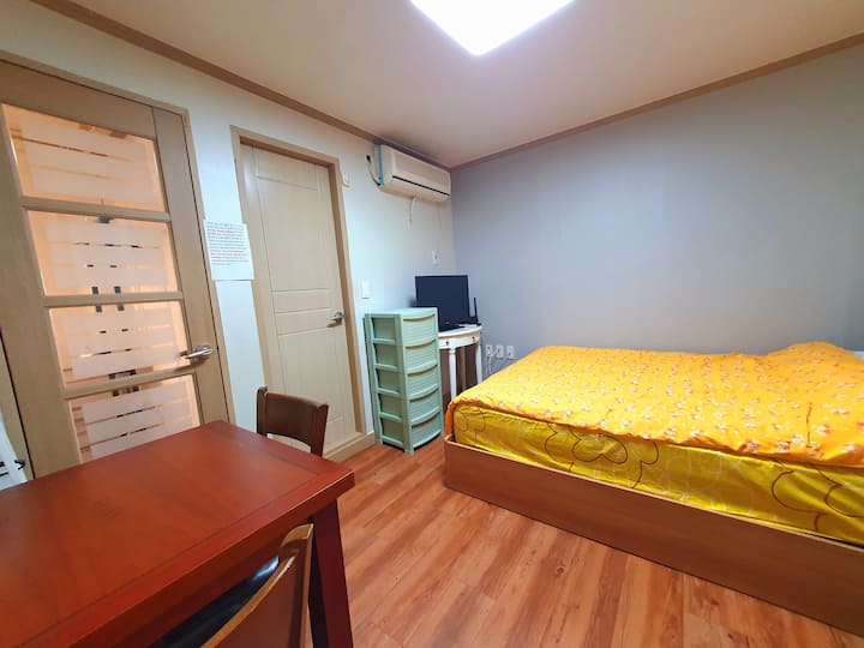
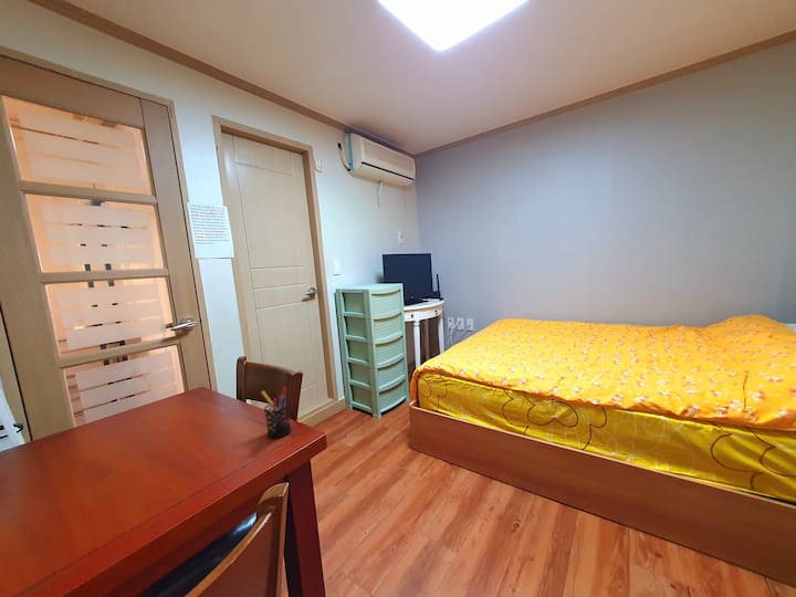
+ pen holder [260,386,293,439]
